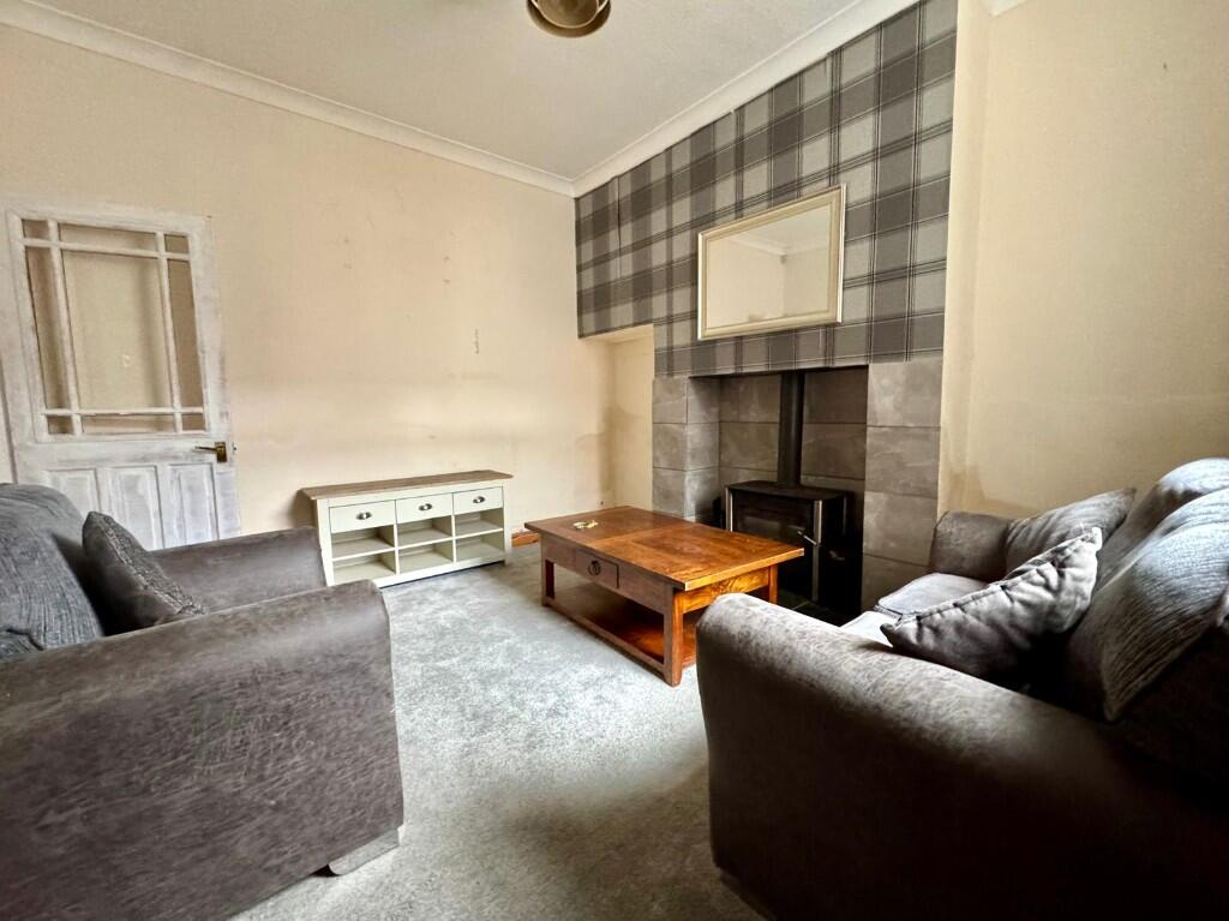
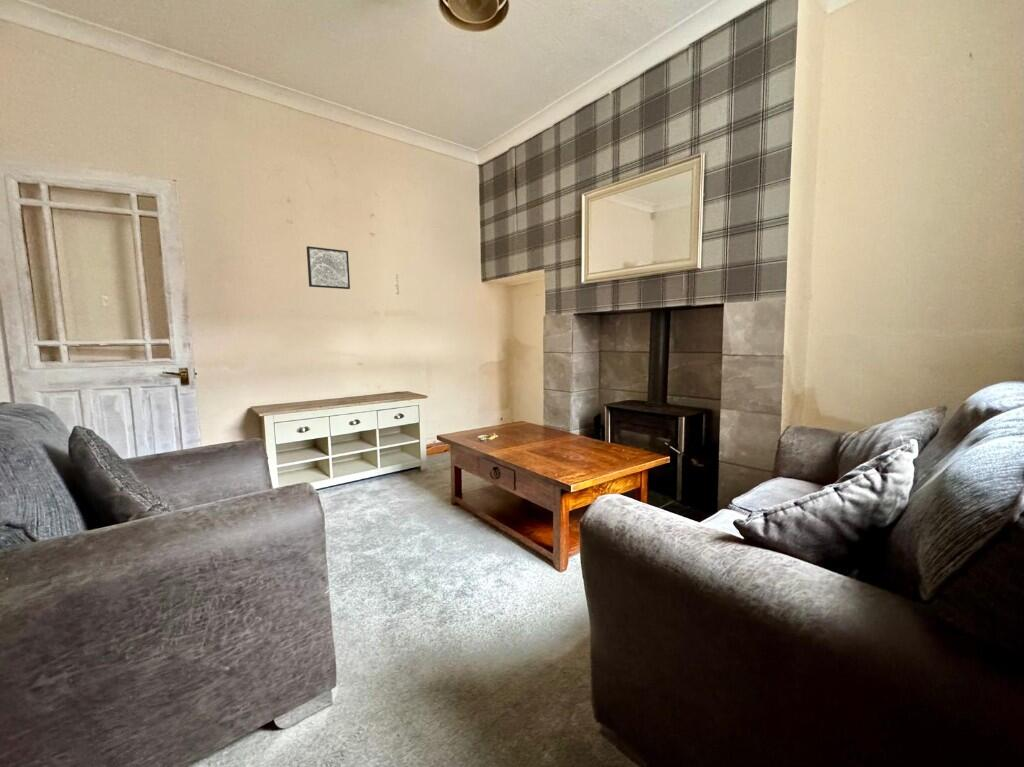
+ wall art [306,245,351,290]
